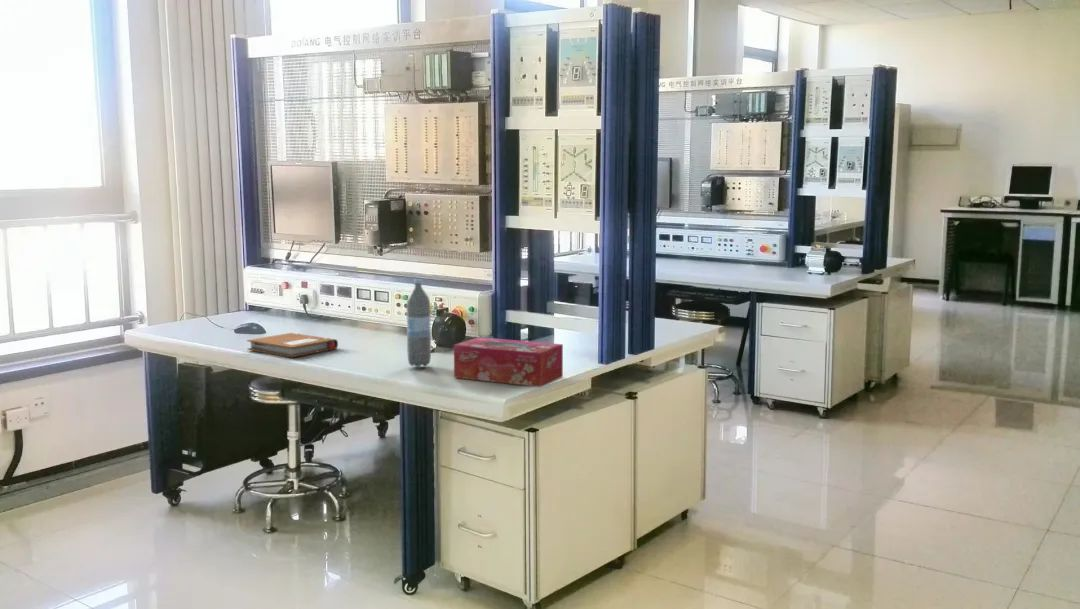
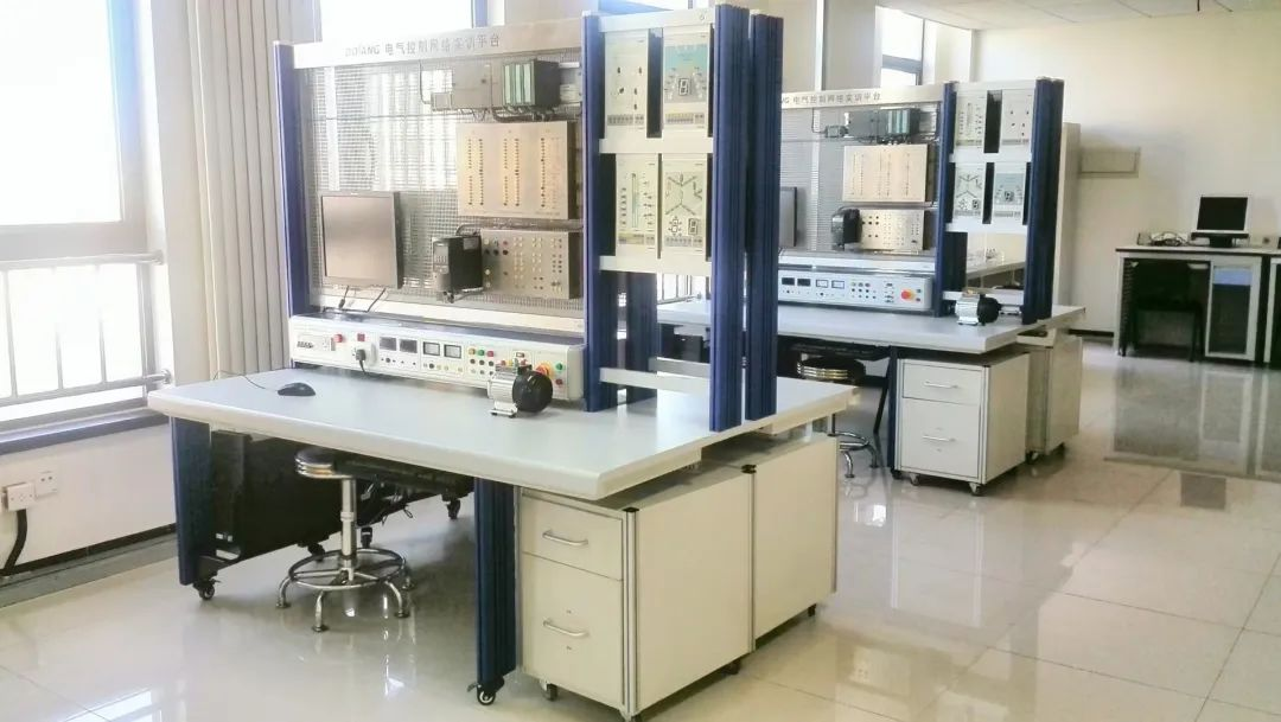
- water bottle [405,278,432,368]
- notebook [246,332,339,358]
- tissue box [453,336,564,388]
